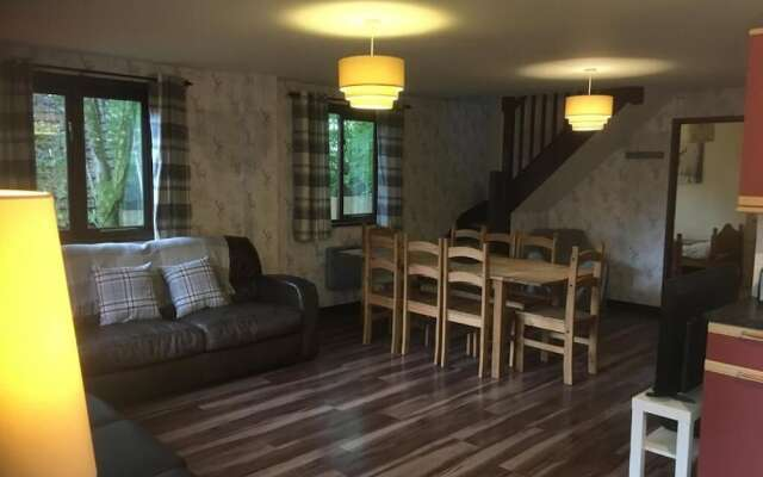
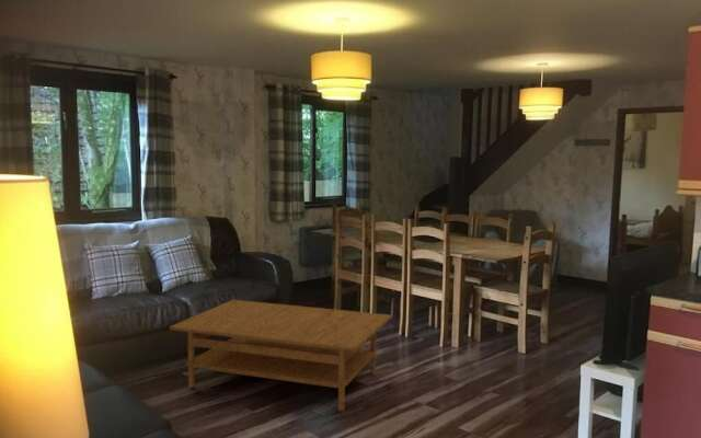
+ coffee table [169,299,393,413]
